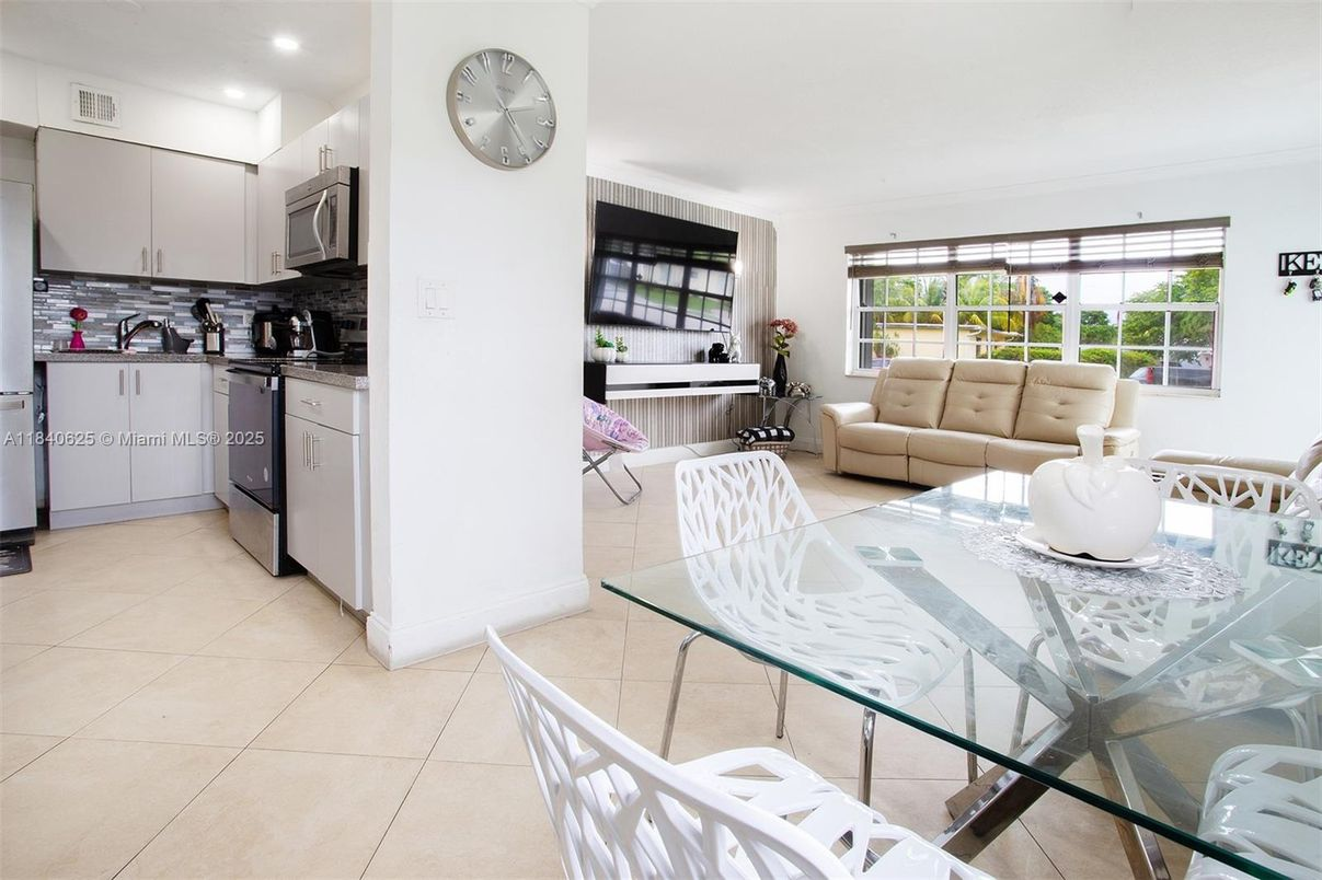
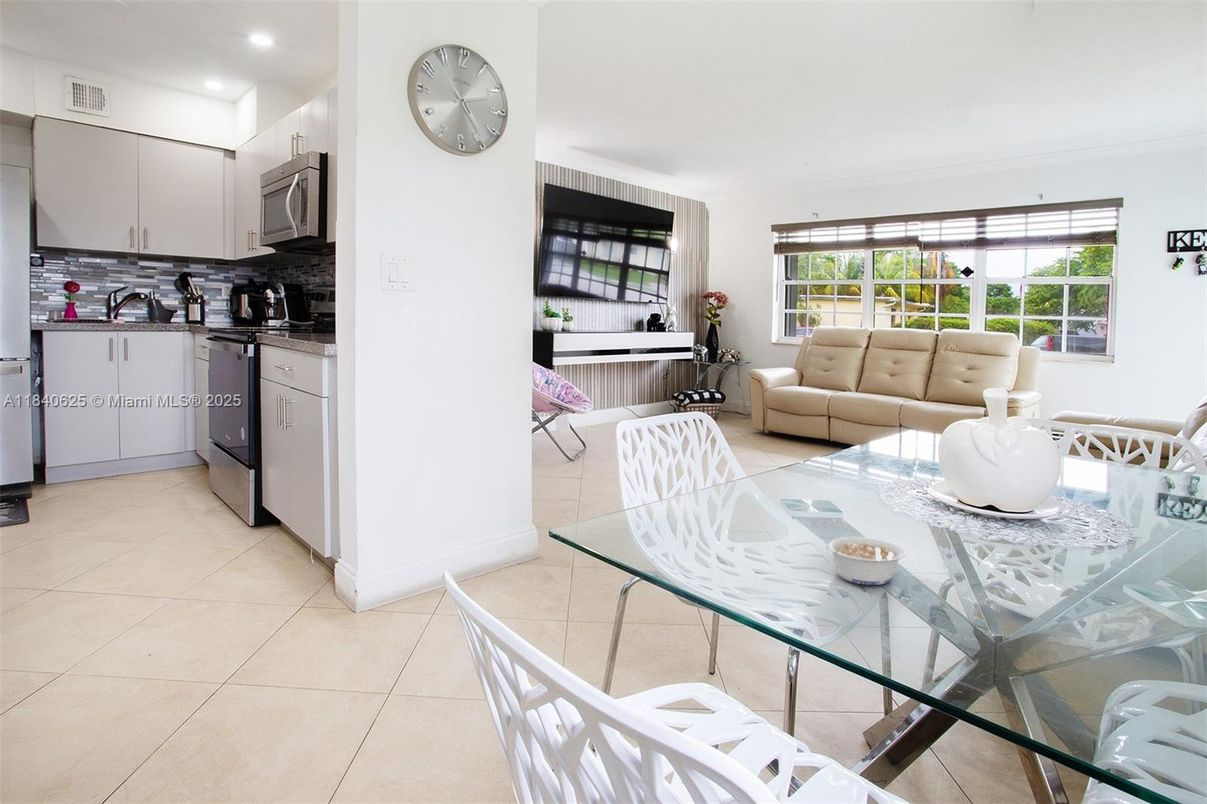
+ legume [820,536,907,586]
